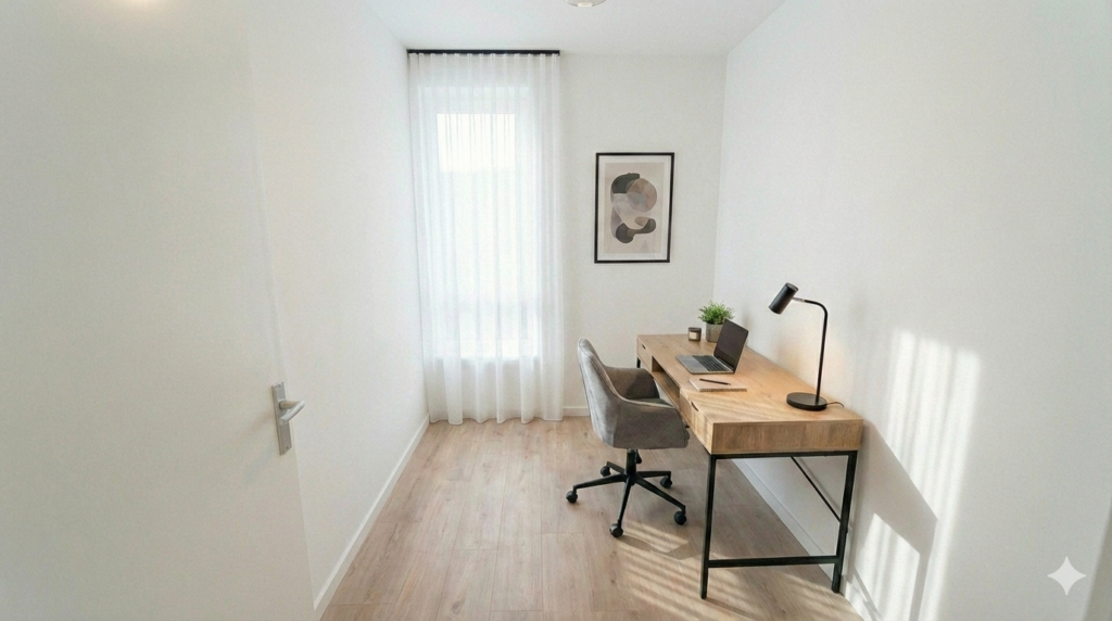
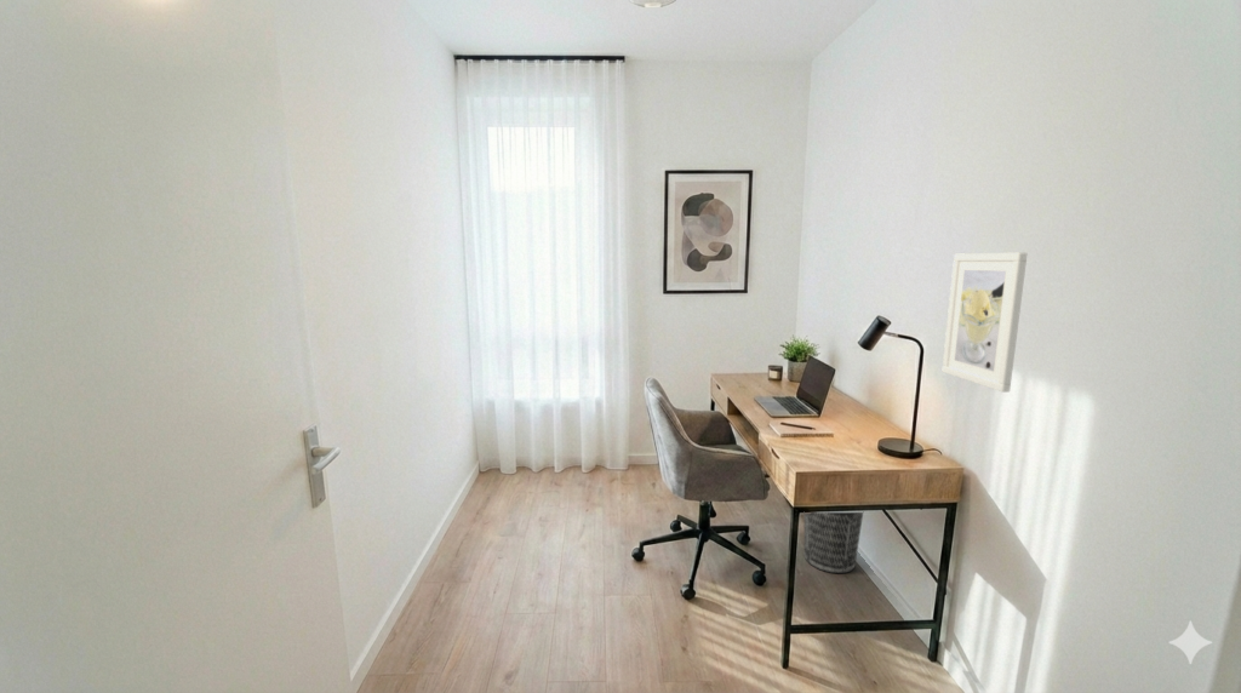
+ wastebasket [803,511,864,574]
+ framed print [940,251,1029,394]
